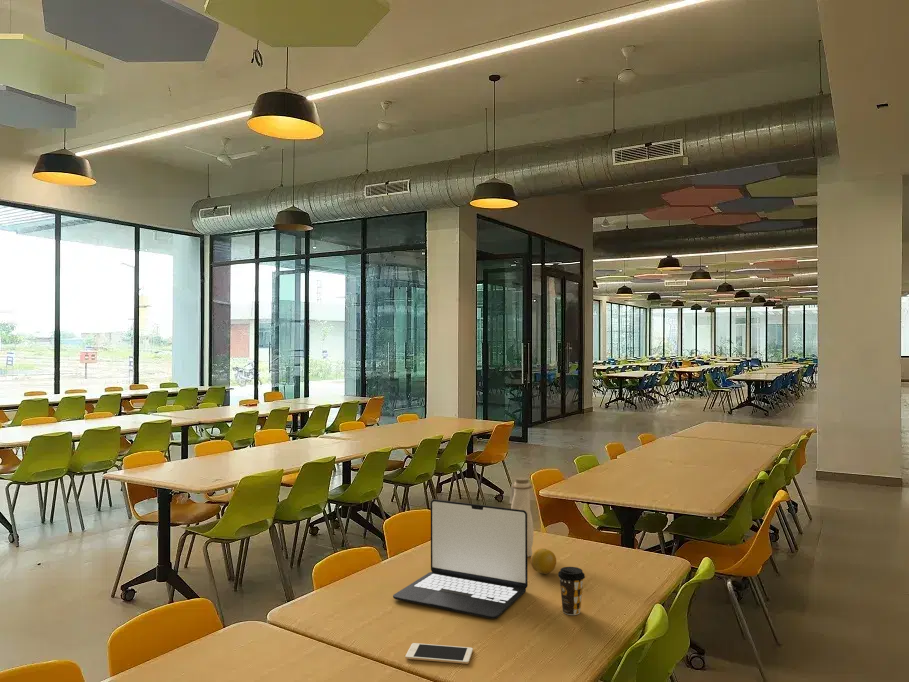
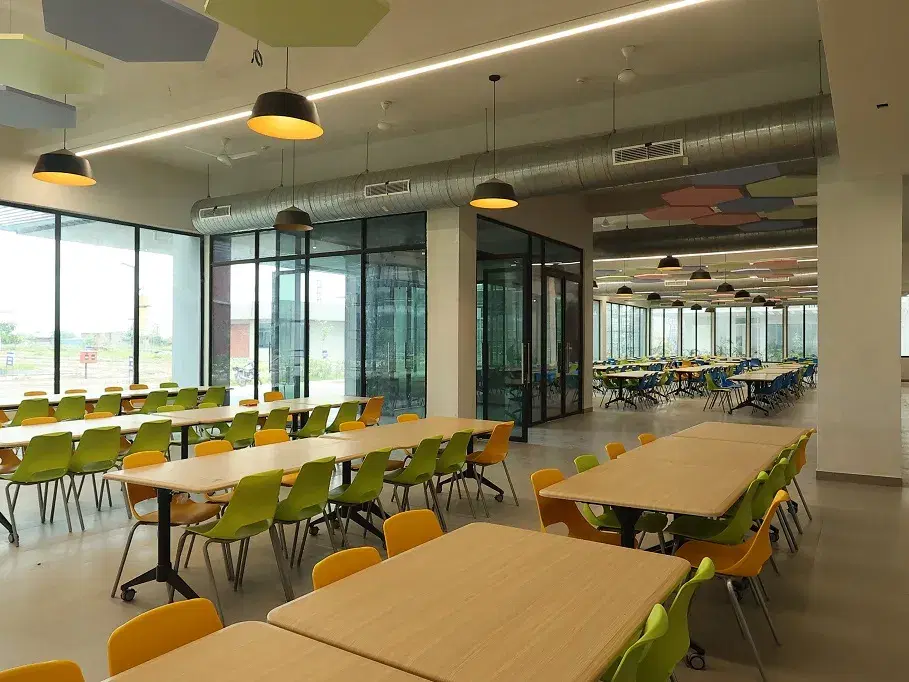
- laptop [392,499,529,620]
- water bottle [508,477,534,558]
- coffee cup [557,566,586,616]
- cell phone [404,642,474,665]
- fruit [530,547,557,575]
